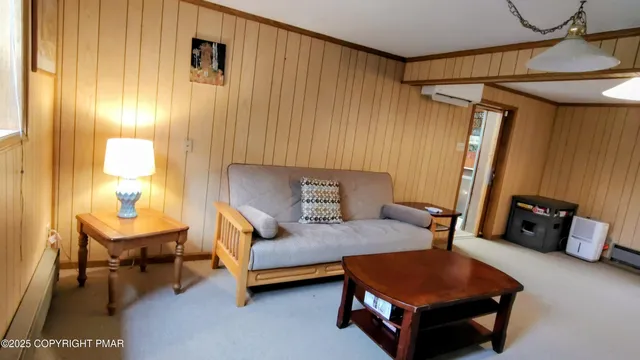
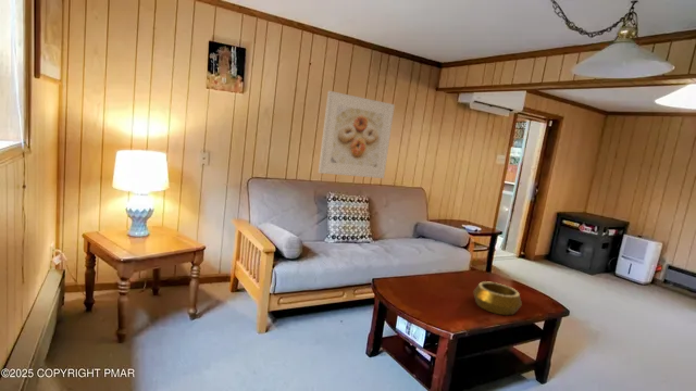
+ decorative bowl [472,280,523,316]
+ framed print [318,90,396,179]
